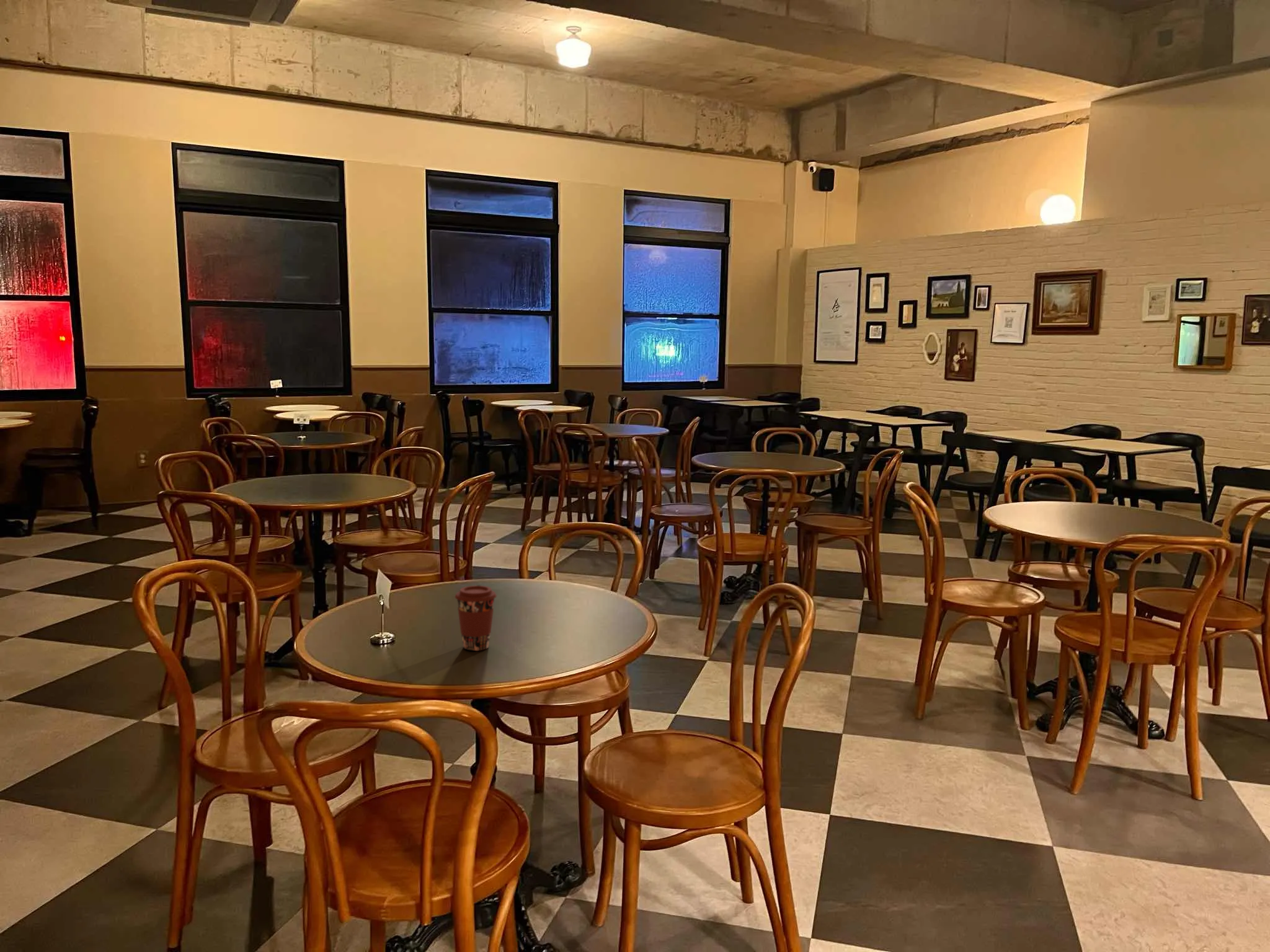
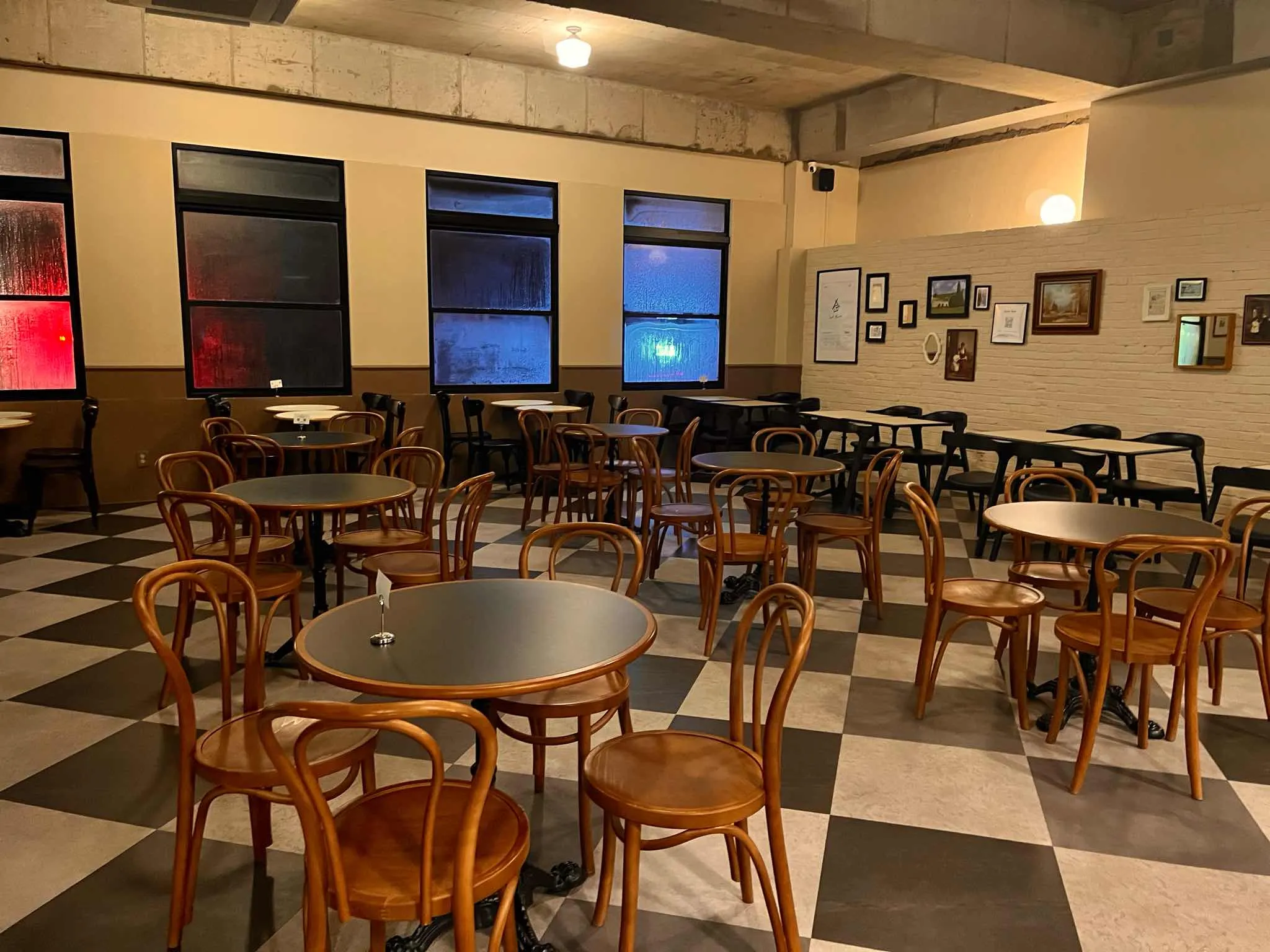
- coffee cup [454,585,497,651]
